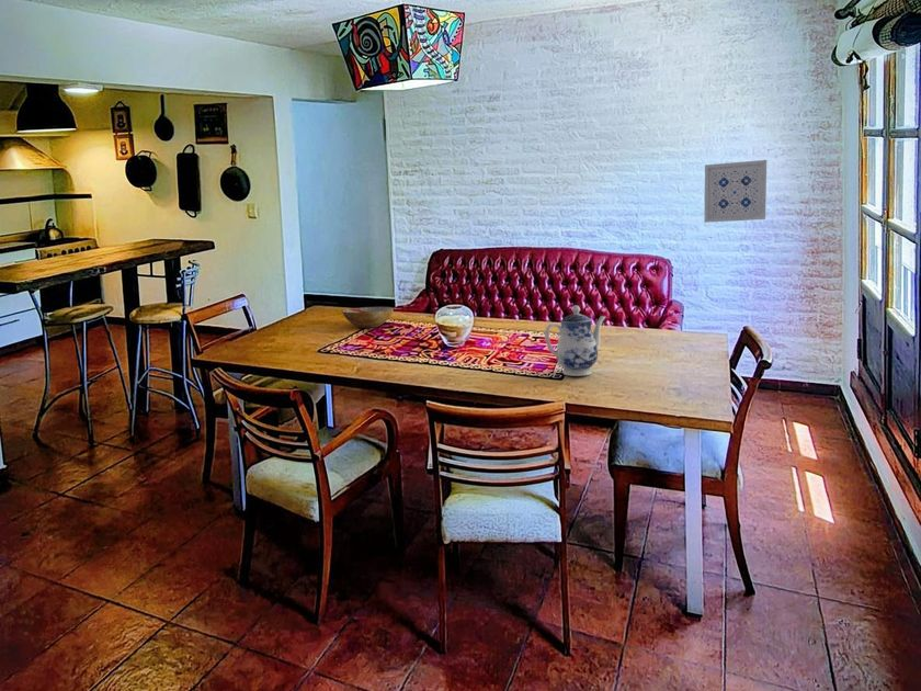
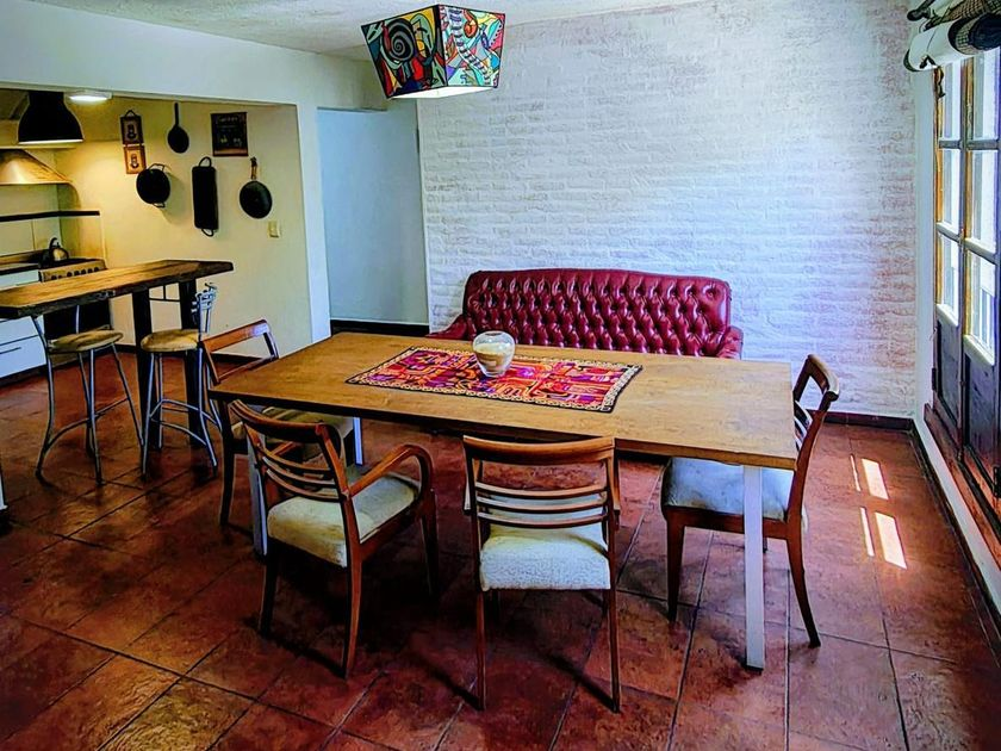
- teapot [544,305,606,377]
- wall art [703,159,768,224]
- bowl [341,306,395,329]
